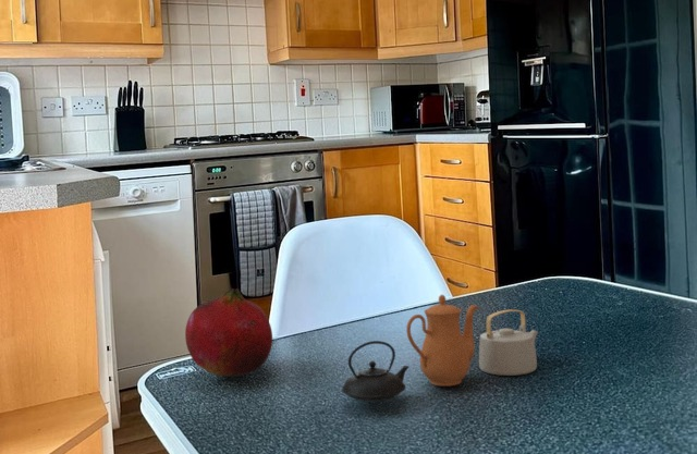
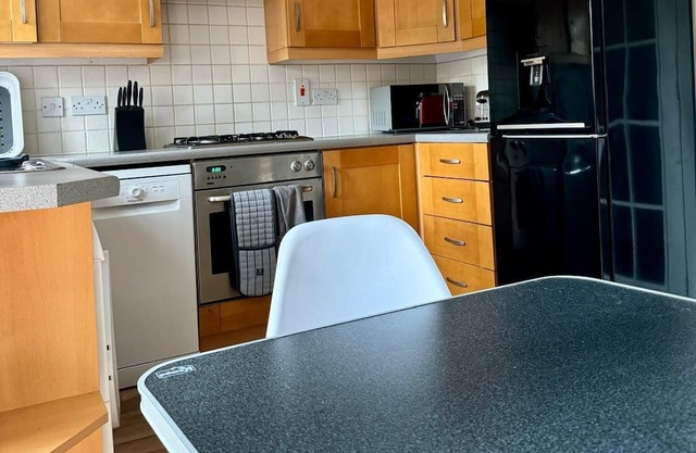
- fruit [184,287,273,377]
- teapot [341,294,539,403]
